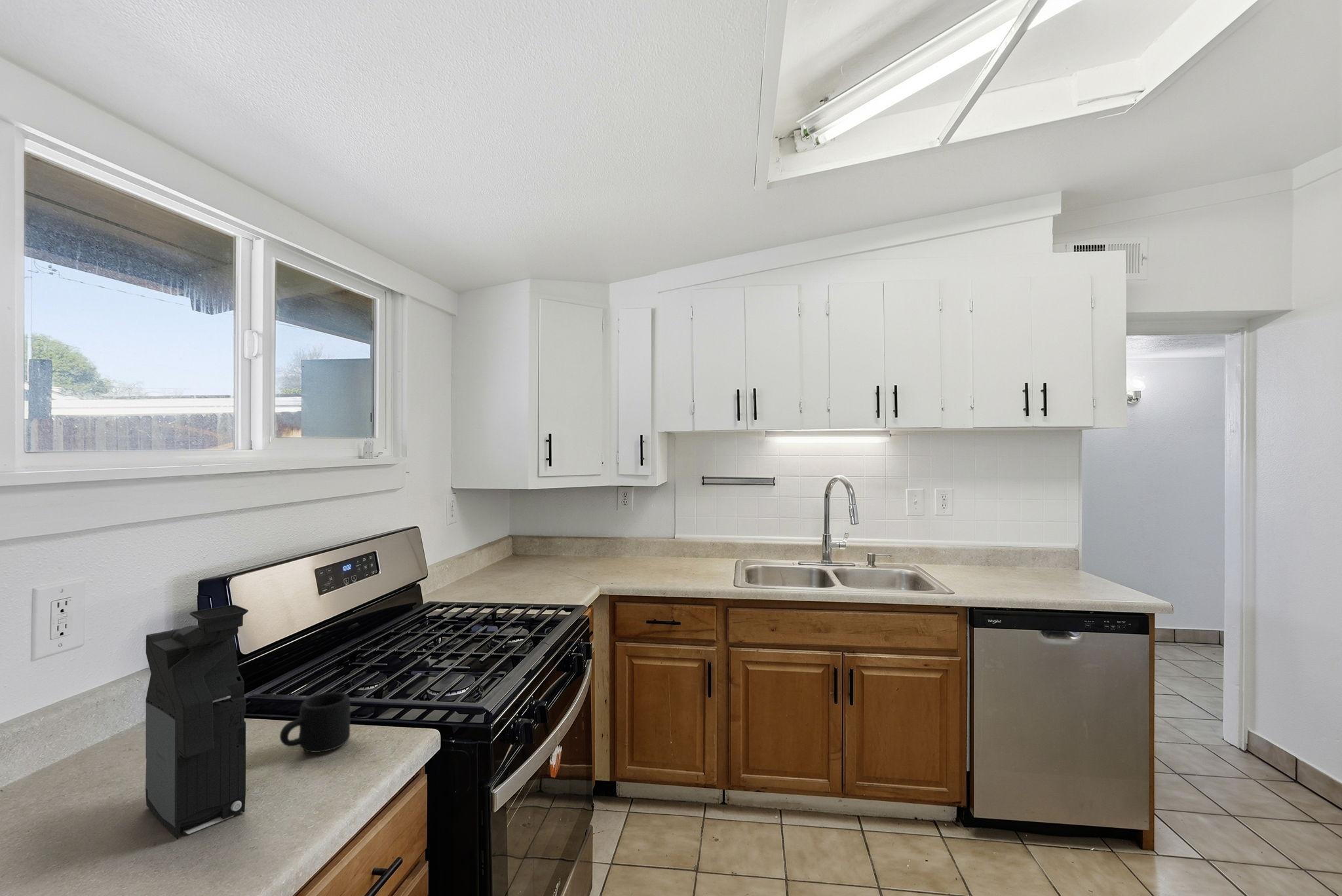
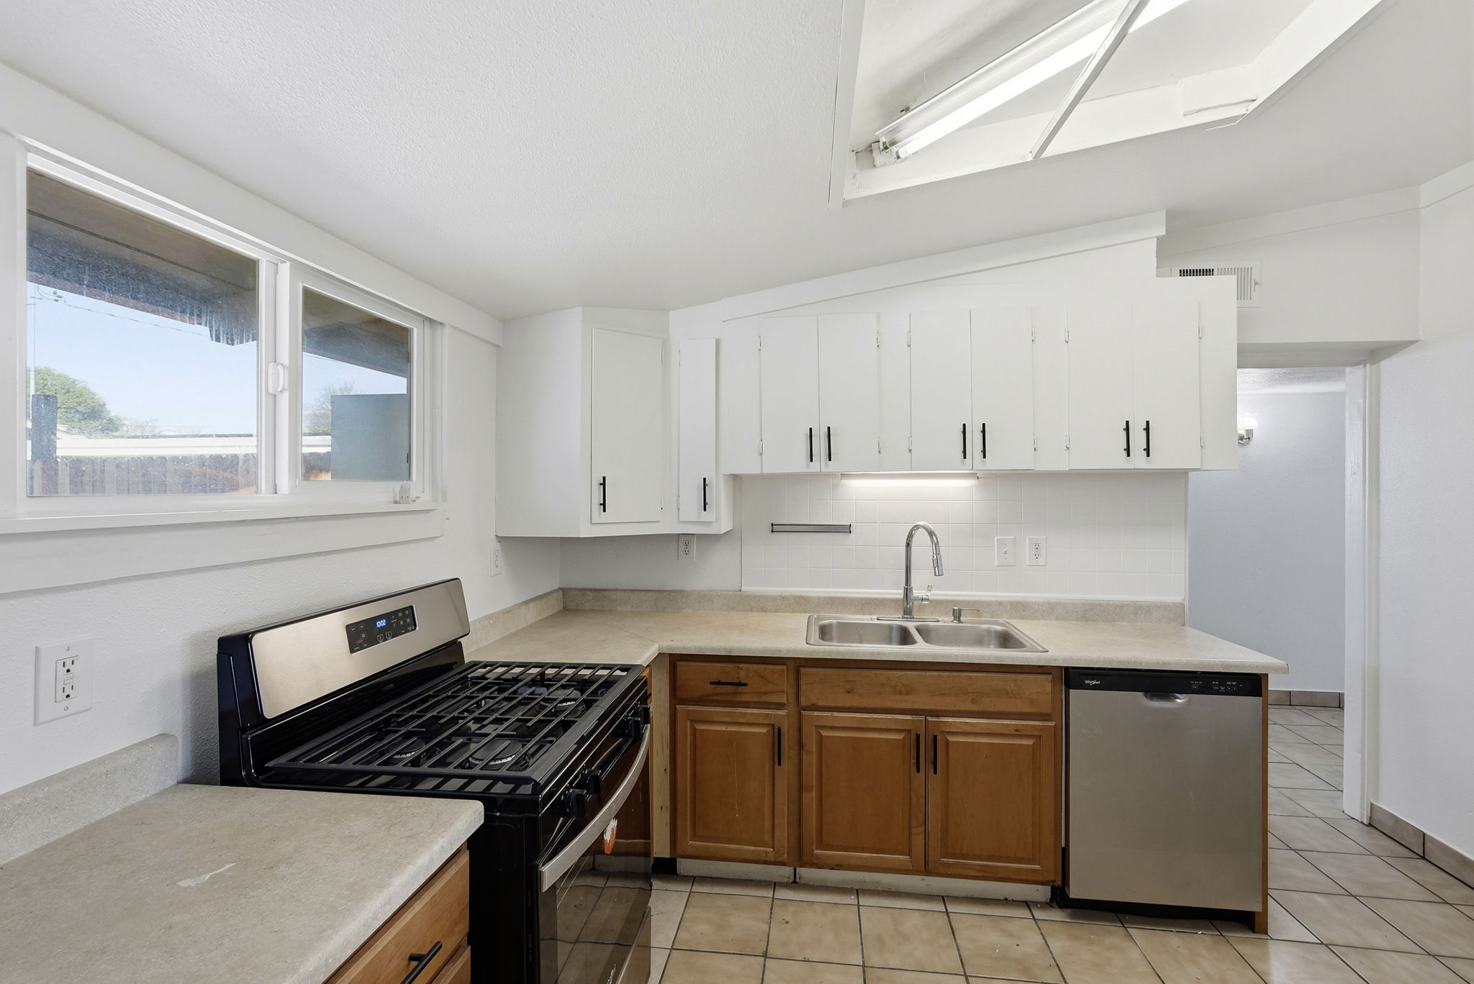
- mug [279,692,351,753]
- coffee maker [145,605,249,840]
